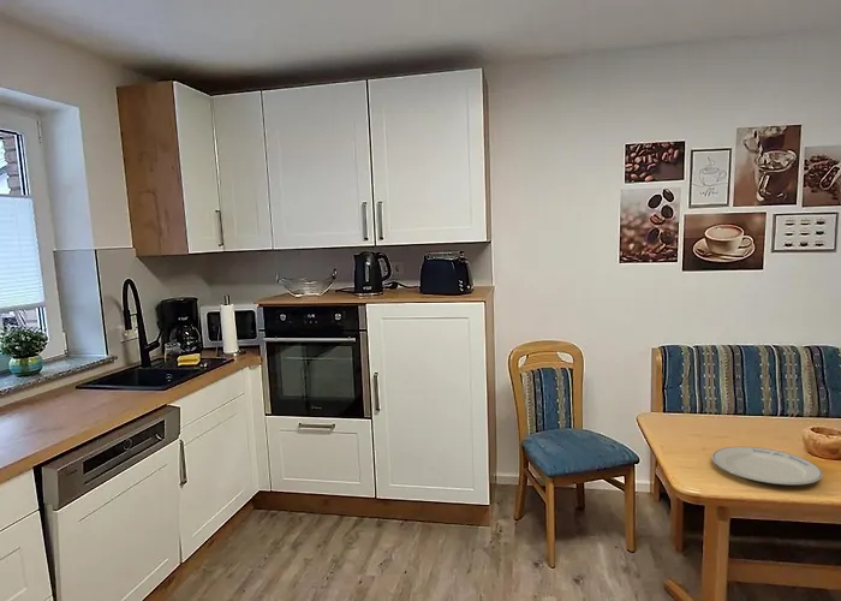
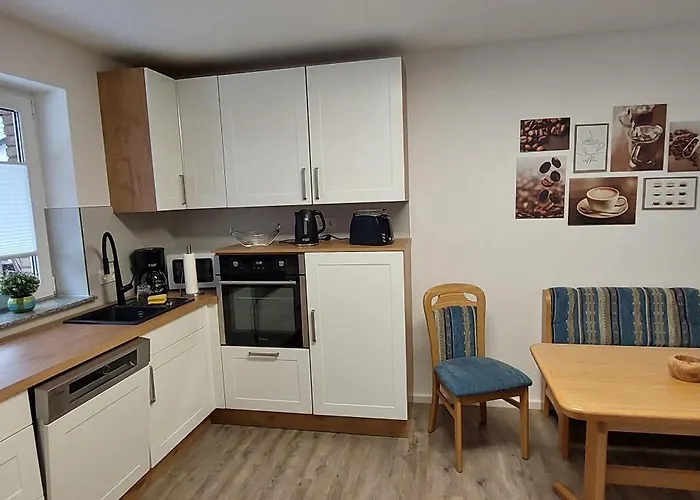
- chinaware [711,446,823,486]
